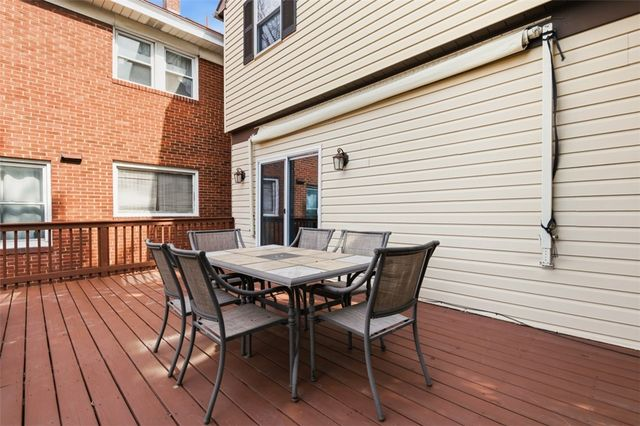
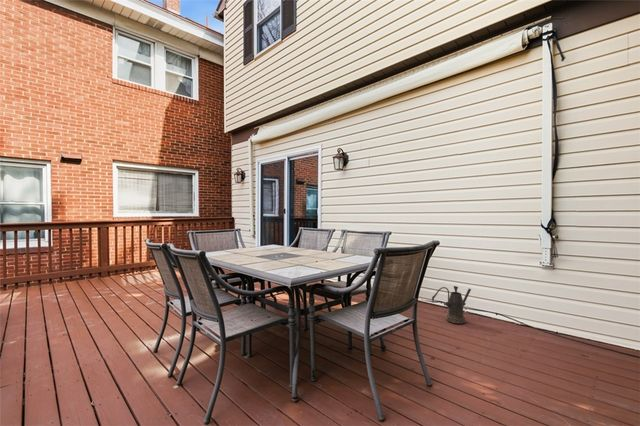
+ watering can [431,285,472,325]
